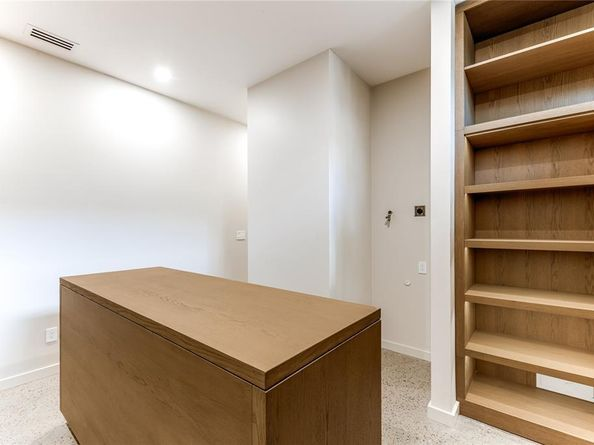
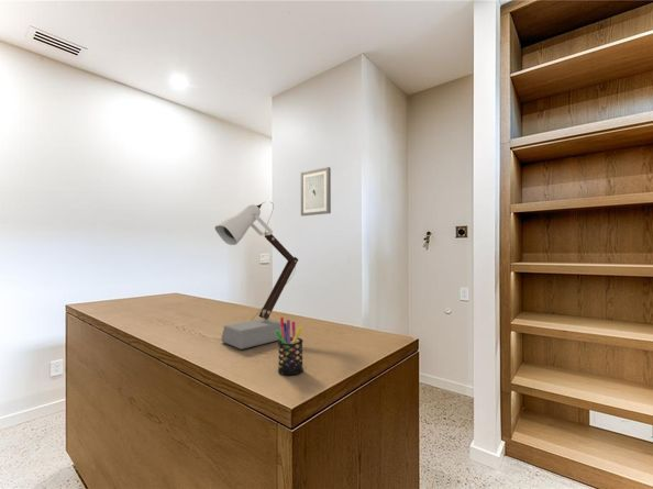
+ desk lamp [213,201,299,351]
+ pen holder [275,316,305,376]
+ wall art [300,166,332,218]
